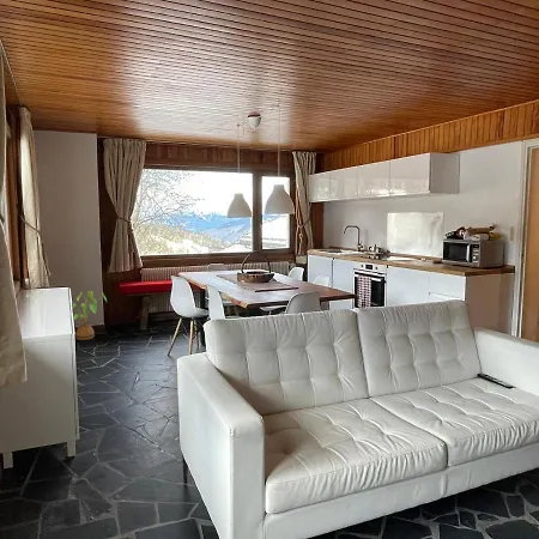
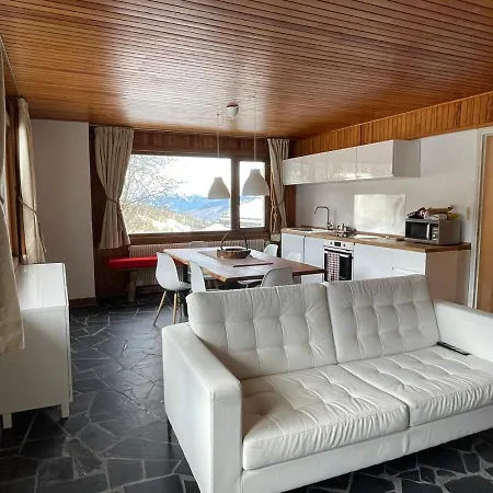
- house plant [72,290,108,341]
